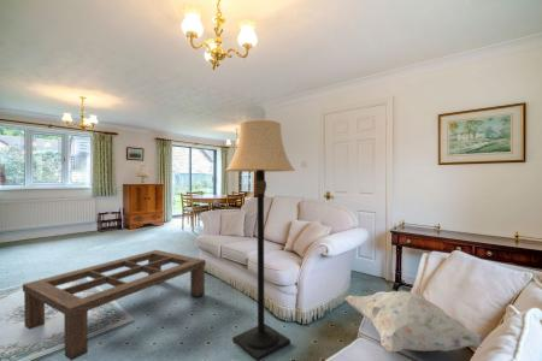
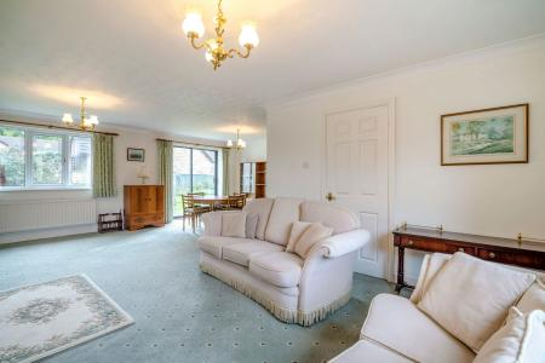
- decorative pillow [343,290,487,354]
- coffee table [22,249,207,361]
- lamp [224,119,296,361]
